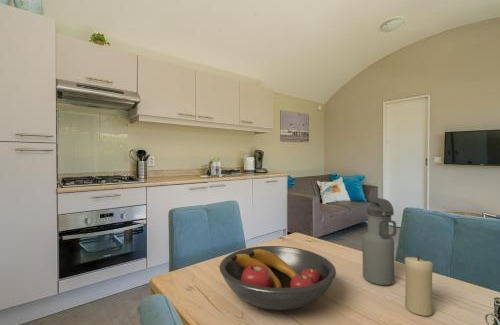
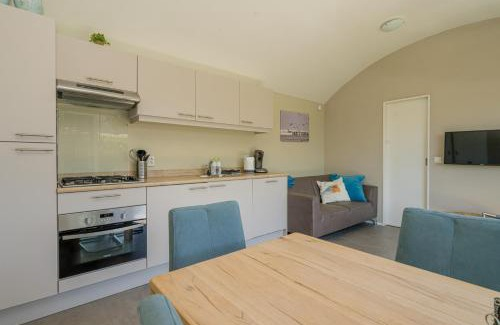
- candle [404,255,436,317]
- water bottle [362,196,397,286]
- fruit bowl [218,245,337,311]
